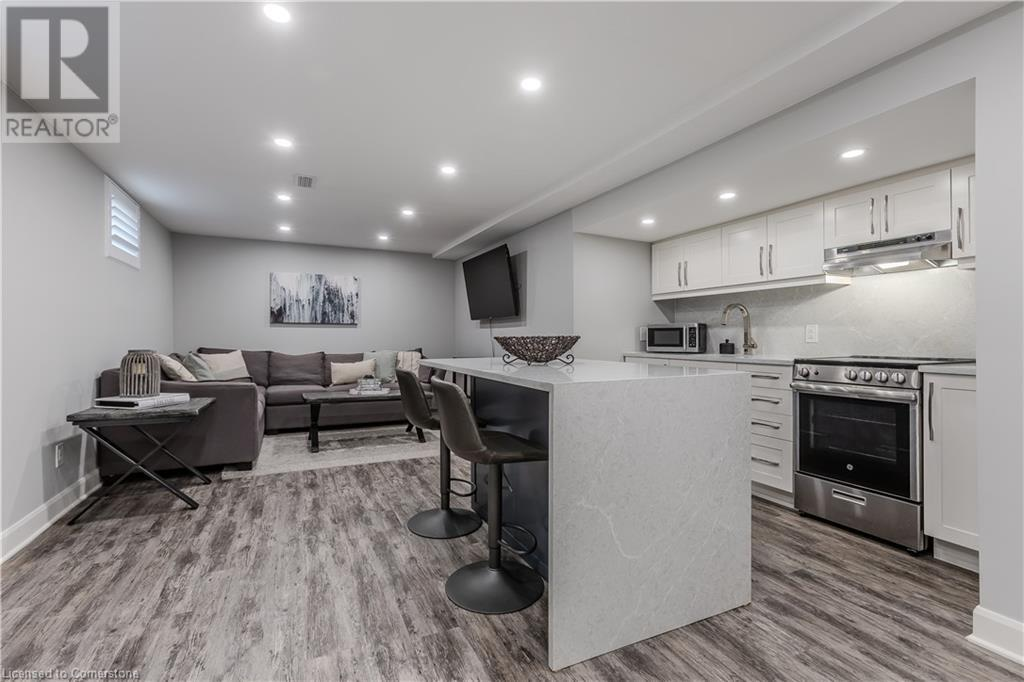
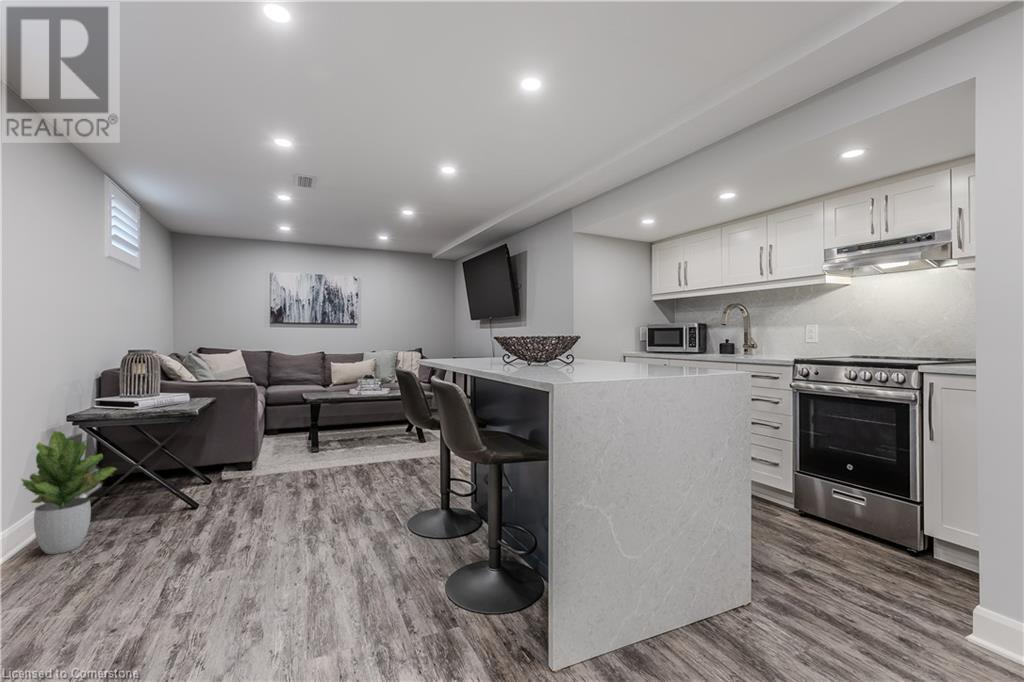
+ potted plant [20,430,118,555]
